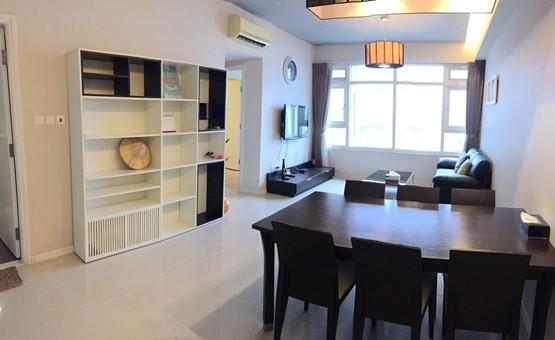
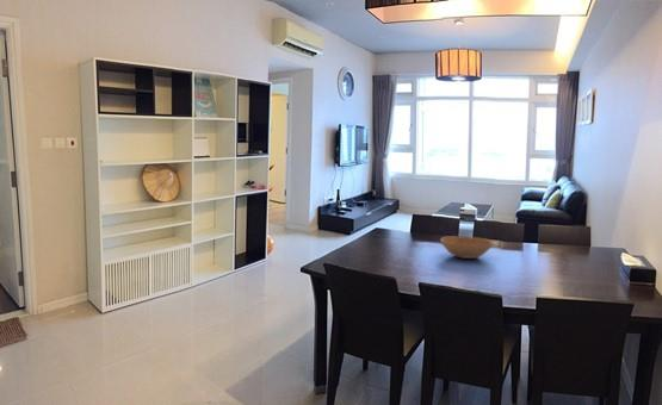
+ bowl [439,235,495,260]
